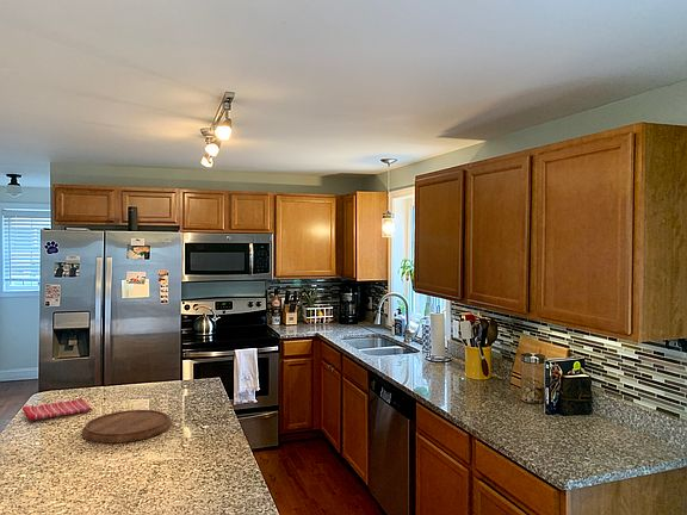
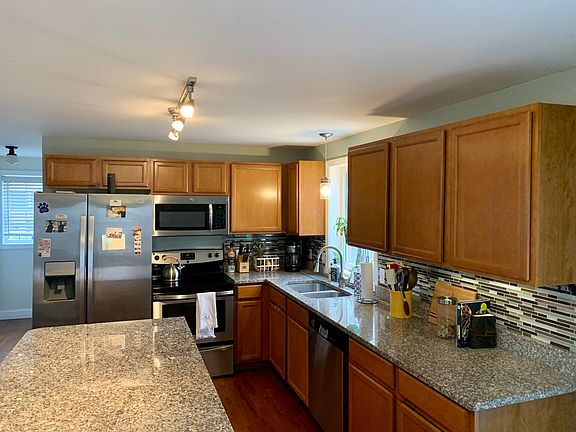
- cutting board [81,409,173,443]
- dish towel [21,397,92,422]
